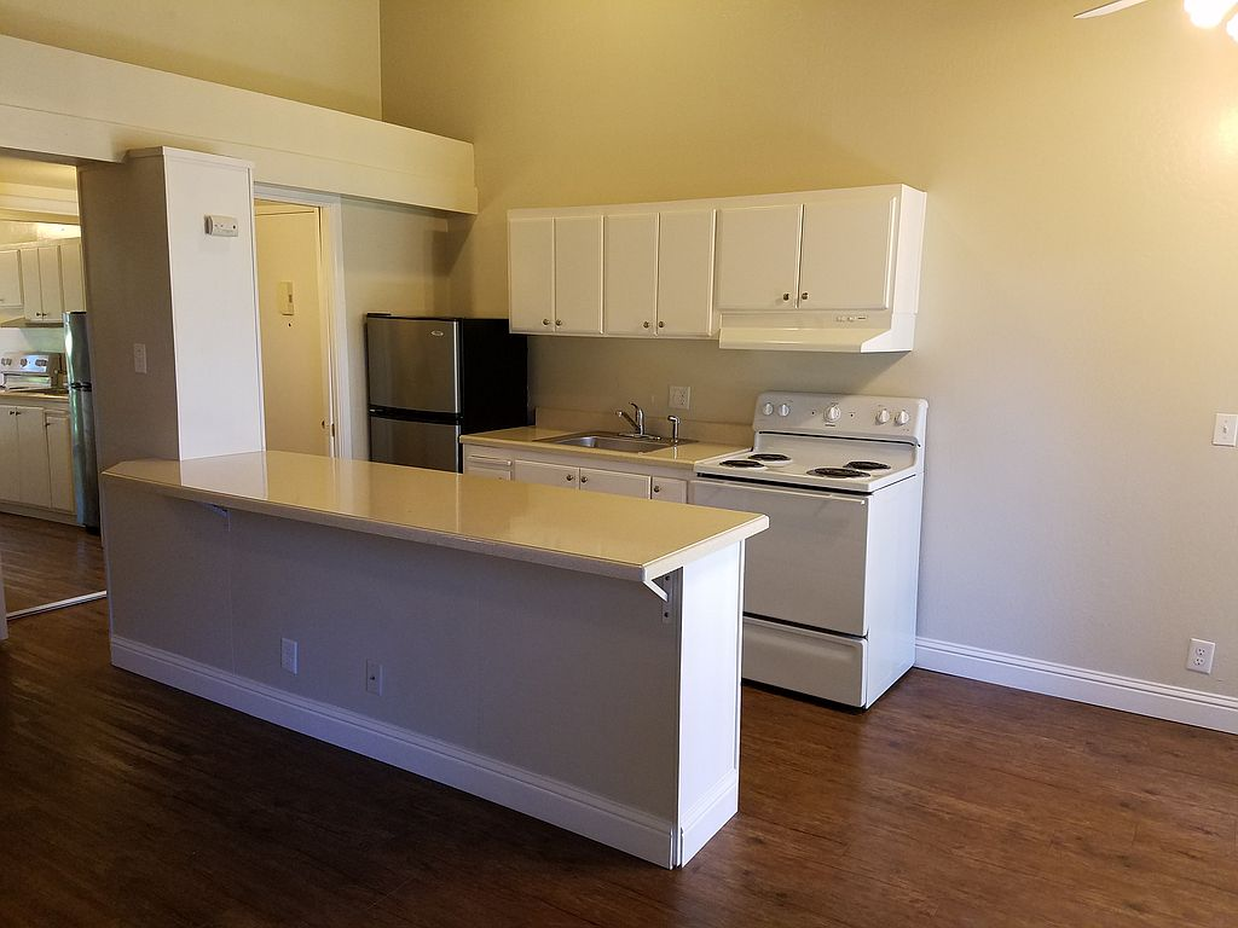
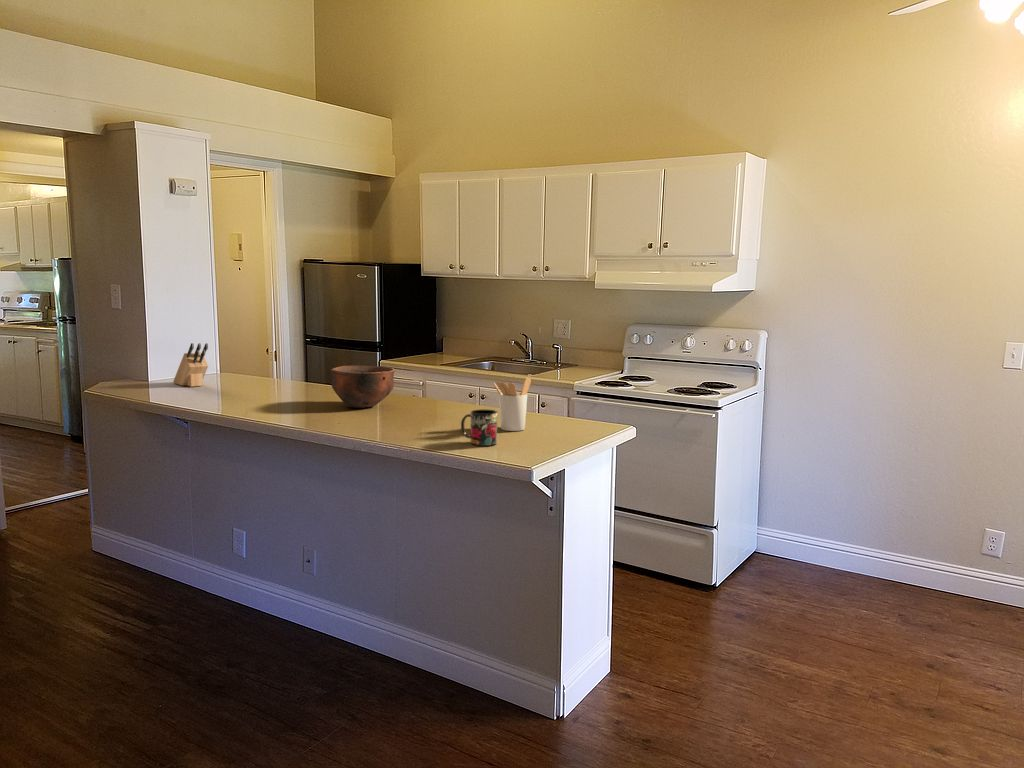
+ mug [460,409,498,447]
+ knife block [172,342,209,388]
+ bowl [330,364,396,409]
+ utensil holder [493,377,532,432]
